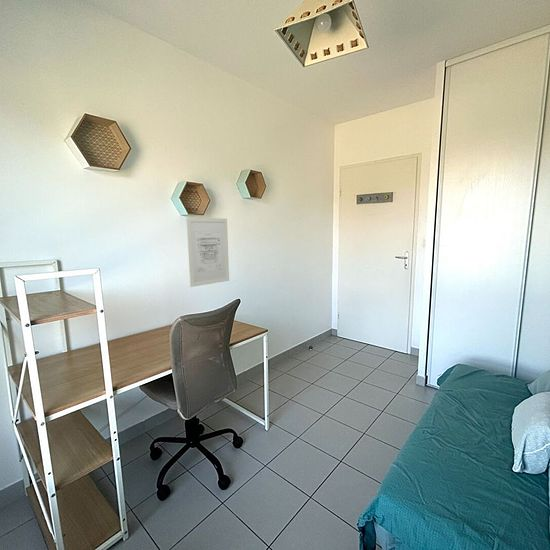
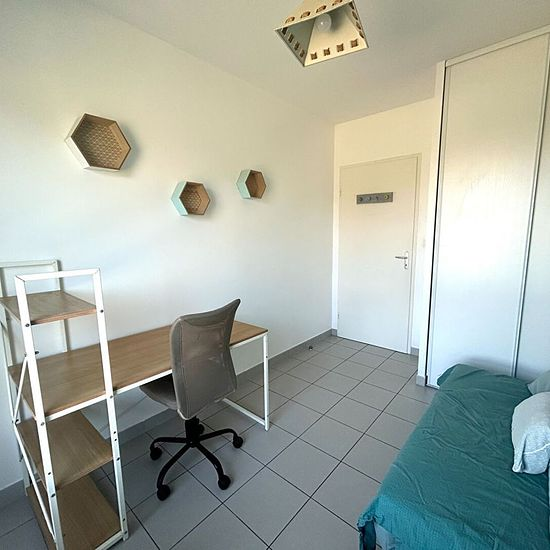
- wall art [186,217,230,288]
